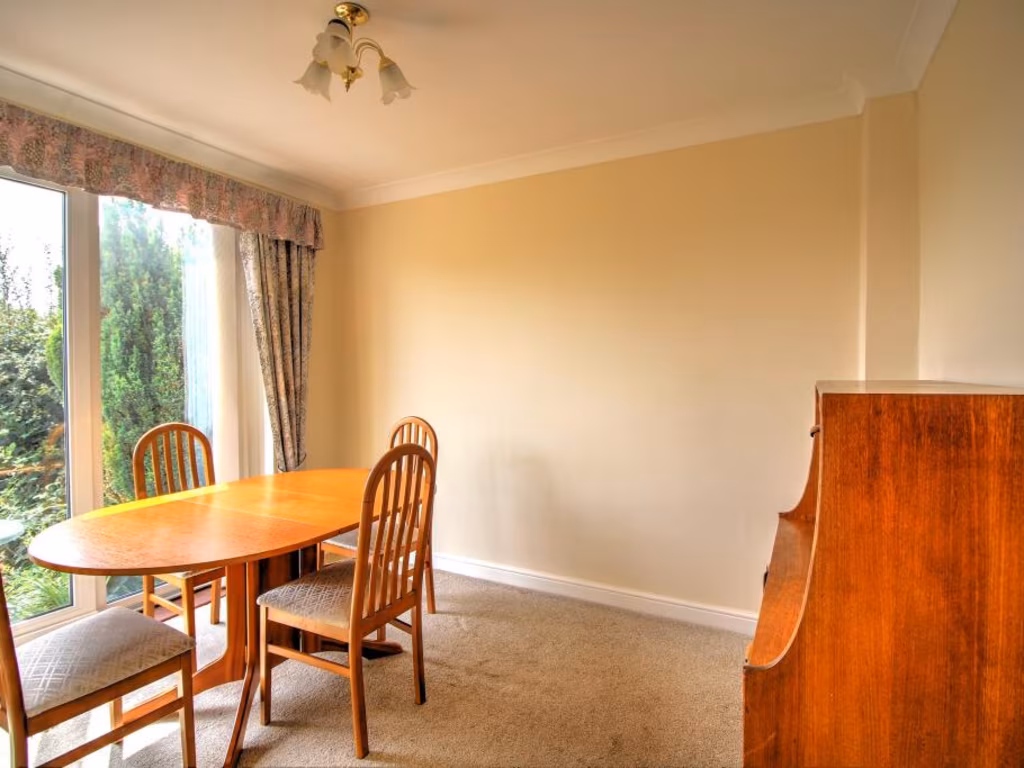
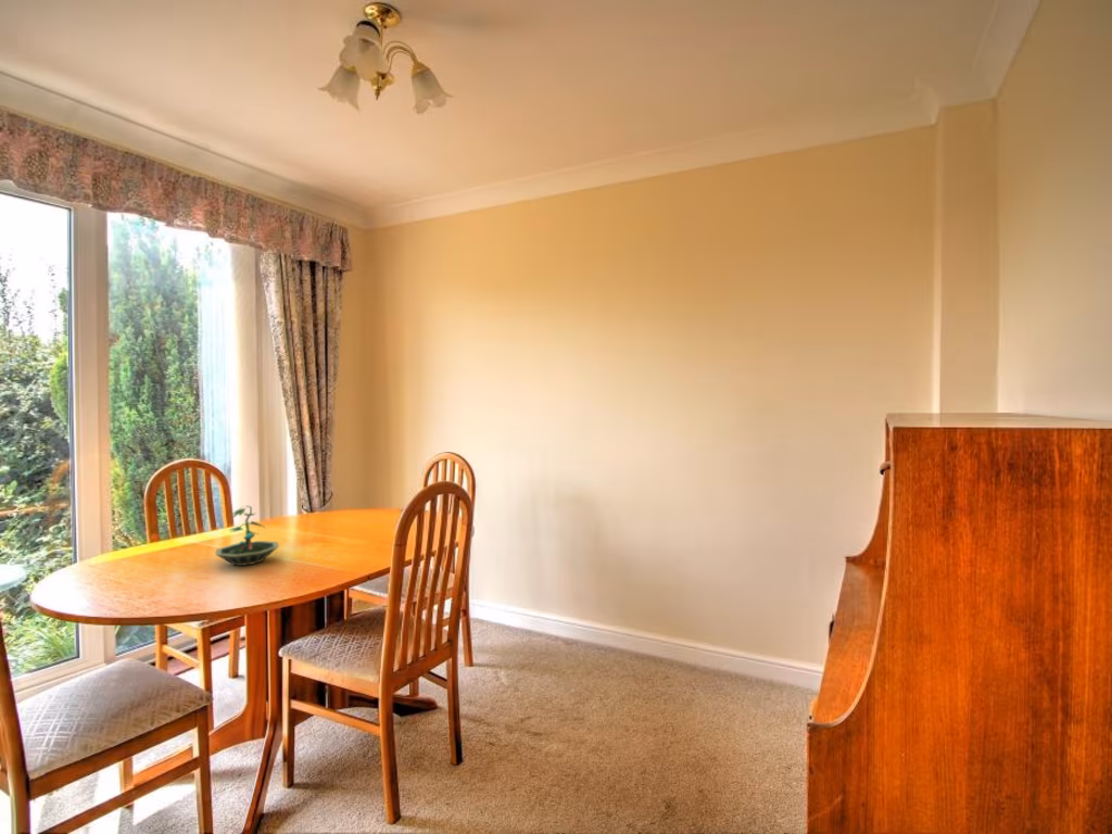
+ terrarium [214,504,280,567]
